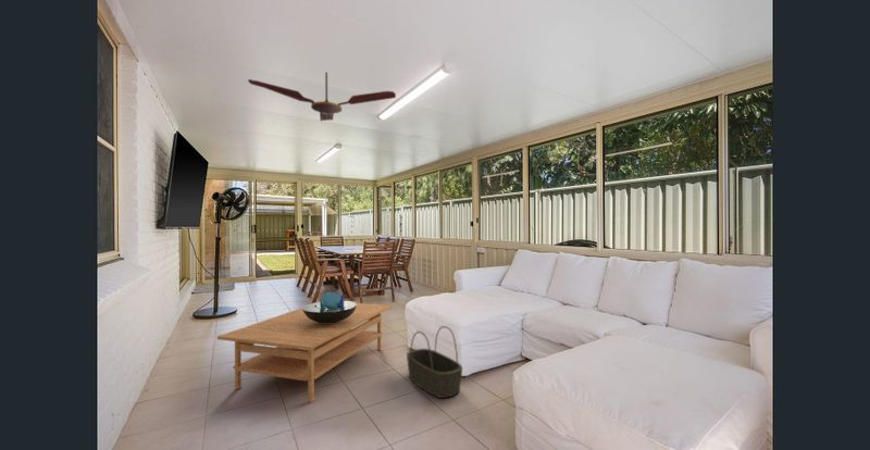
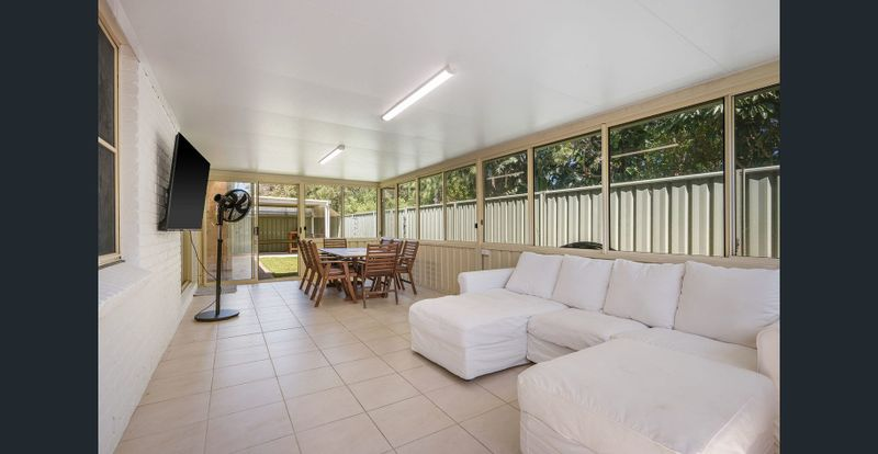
- decorative bowl [302,291,357,323]
- basket [406,325,463,399]
- coffee table [216,300,393,403]
- ceiling fan [247,71,397,123]
